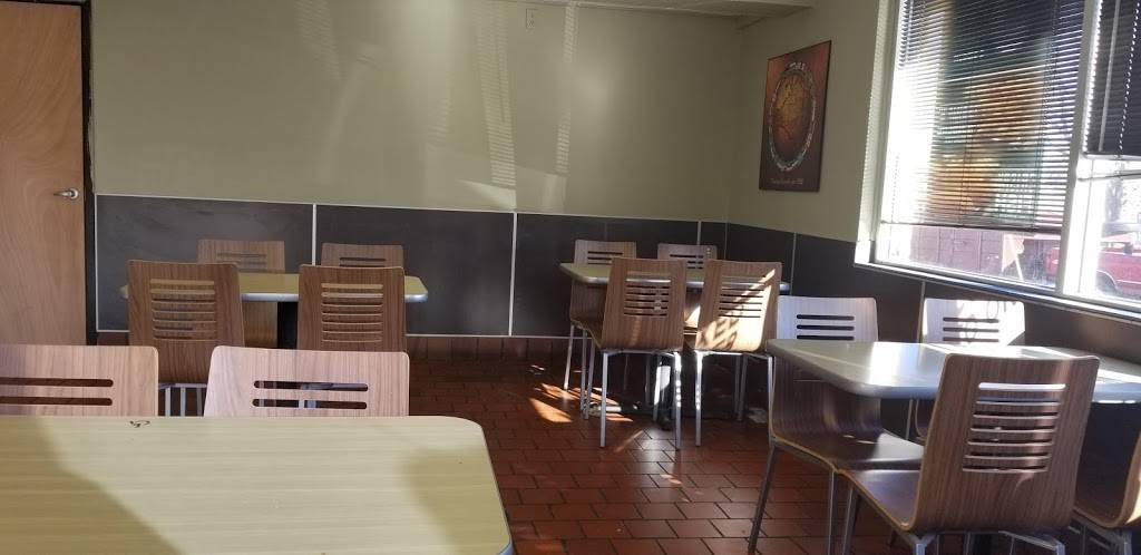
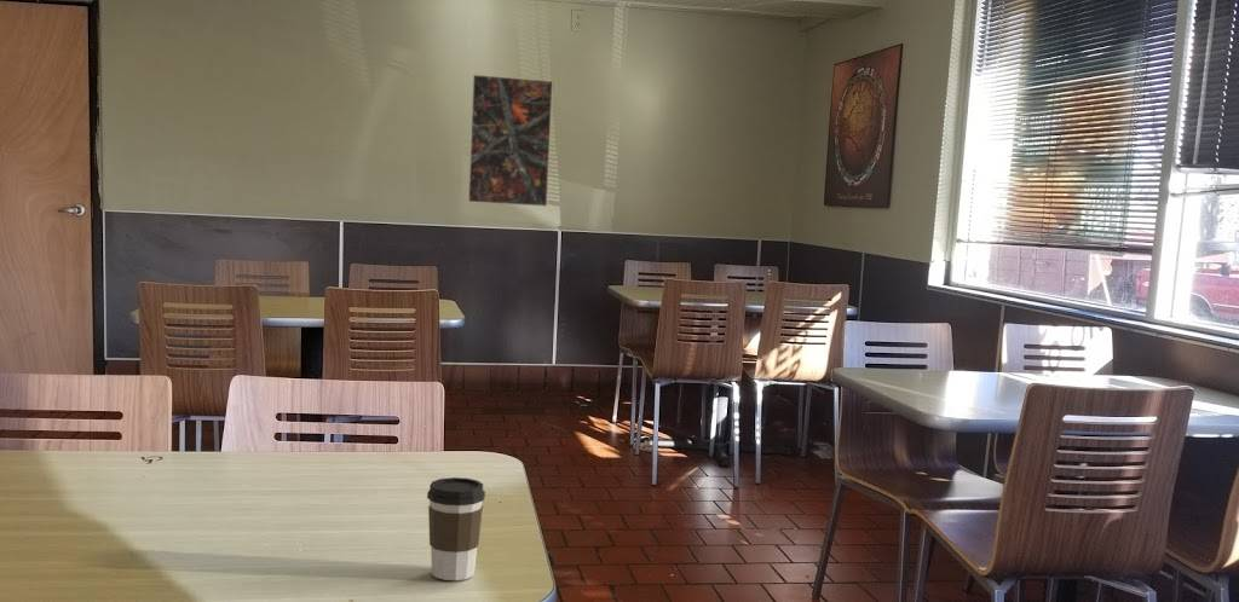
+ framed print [467,74,554,208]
+ coffee cup [426,476,486,581]
